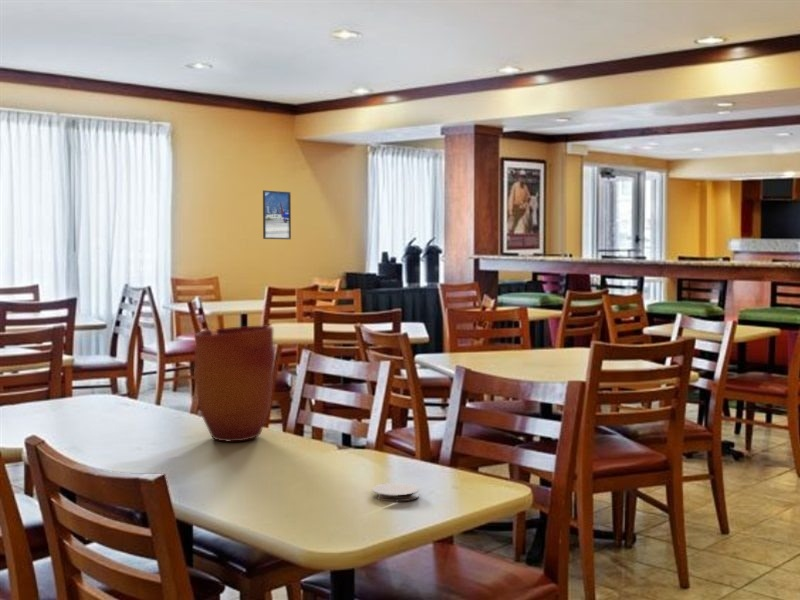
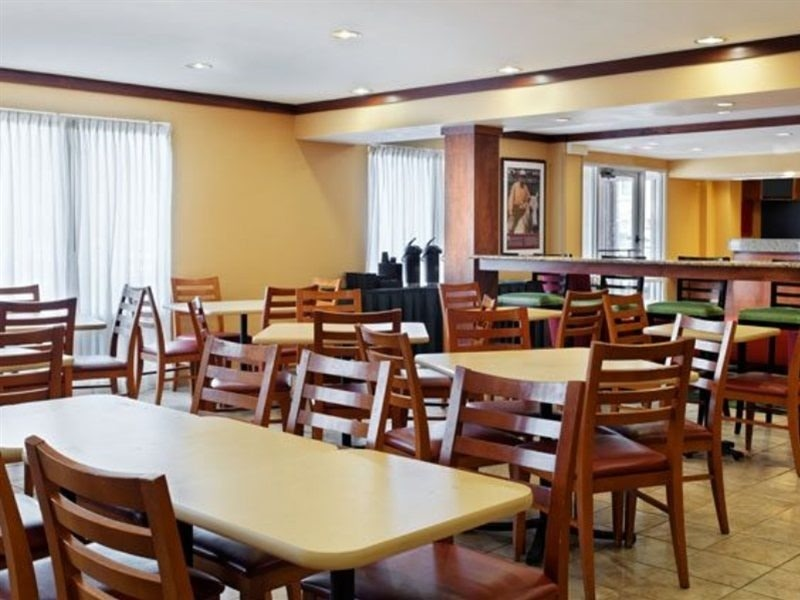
- coaster [371,482,420,502]
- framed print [262,189,292,240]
- vase [193,325,276,443]
